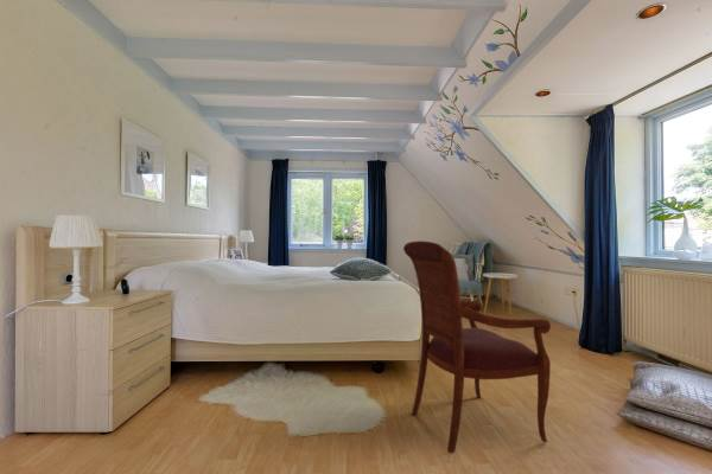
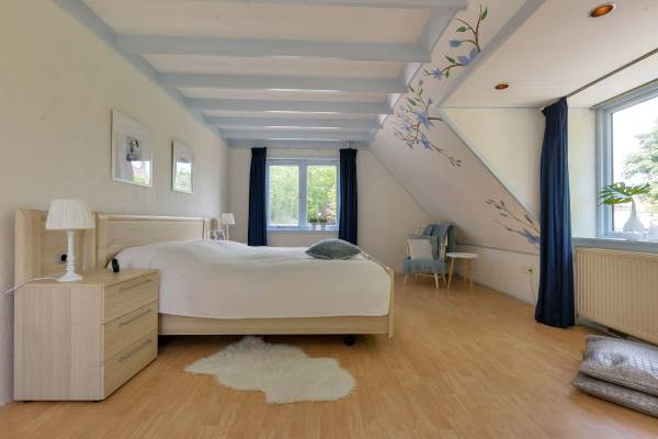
- armchair [402,241,552,455]
